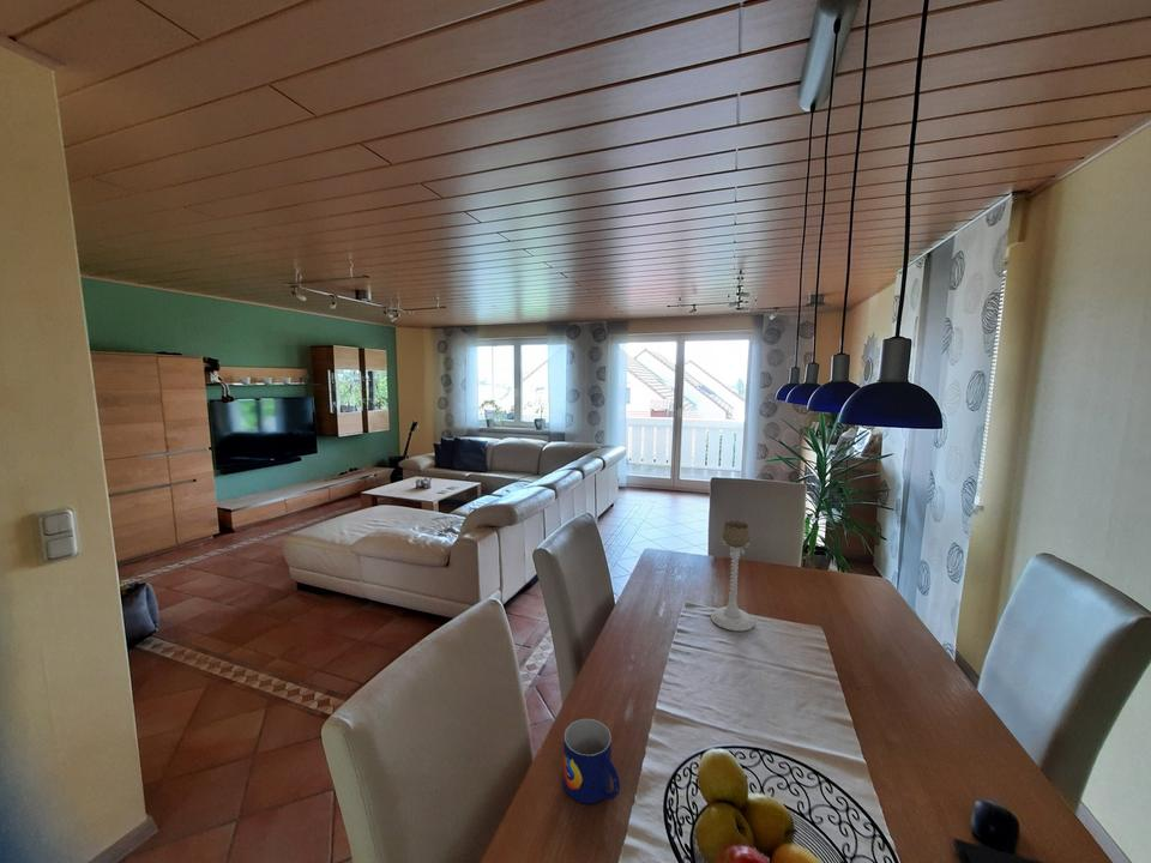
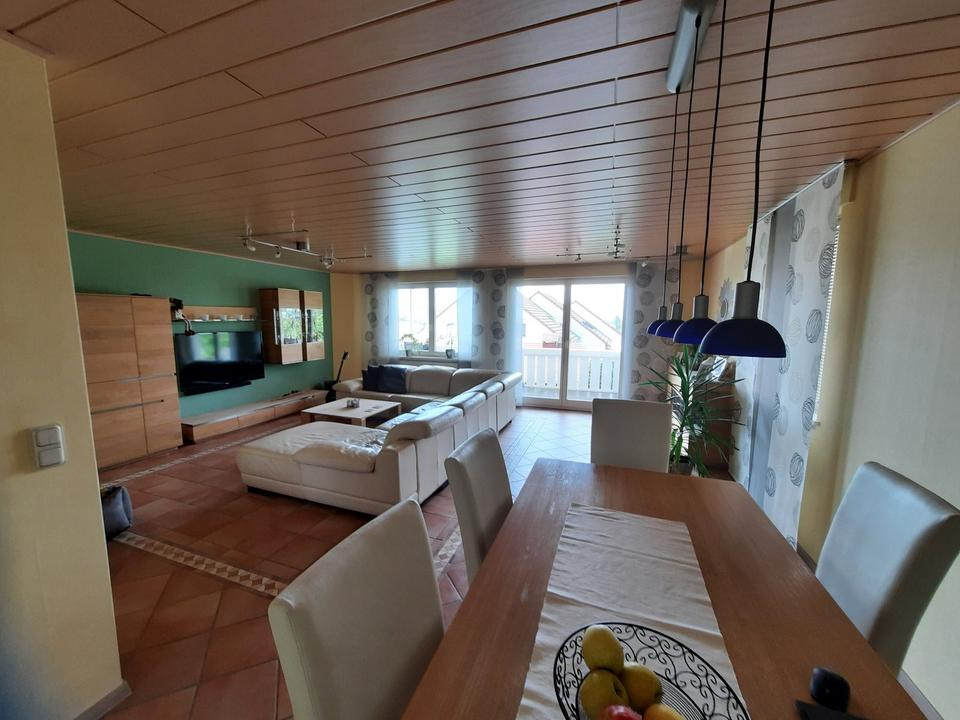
- mug [562,718,621,804]
- candle holder [710,520,754,632]
